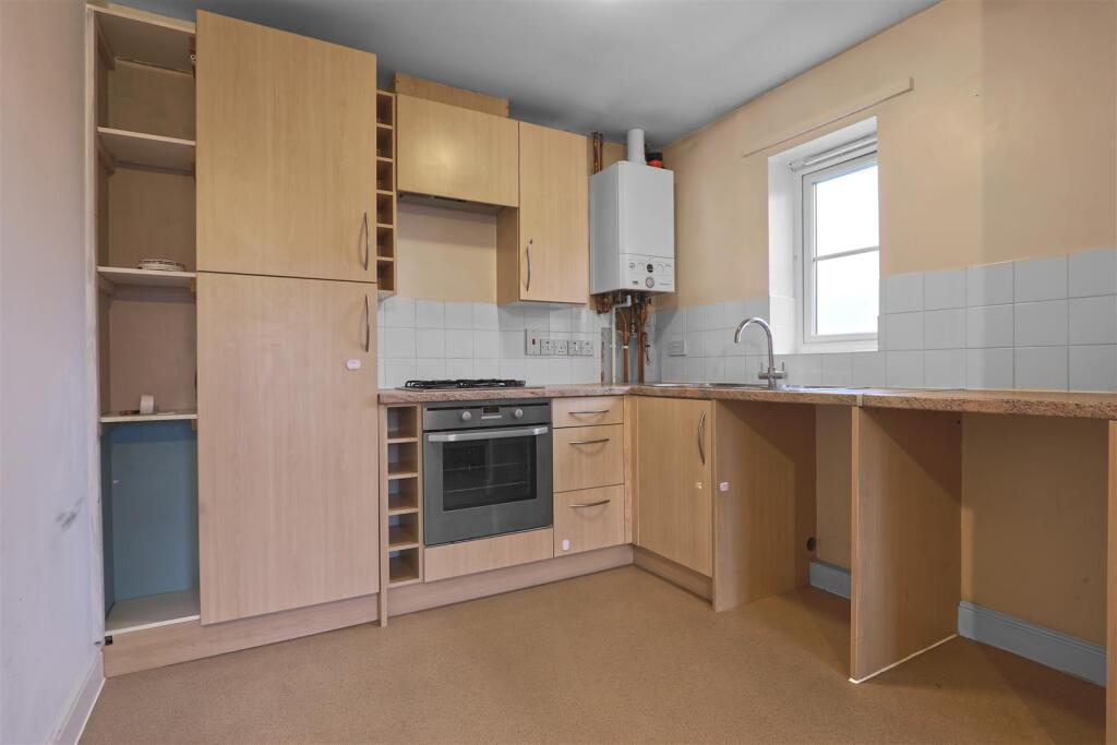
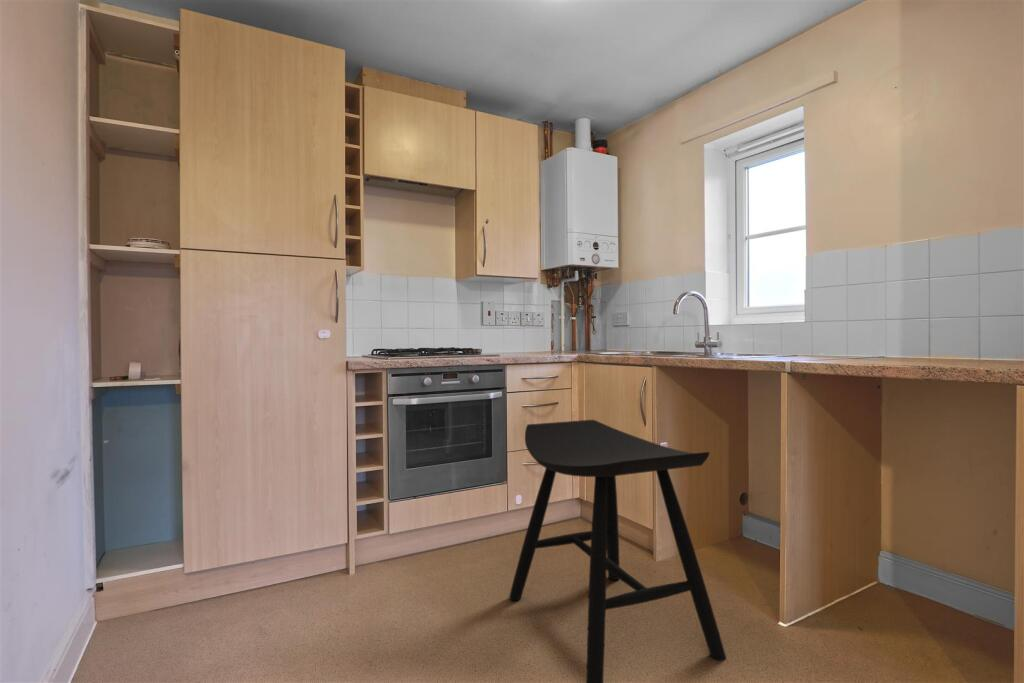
+ stool [508,419,727,683]
